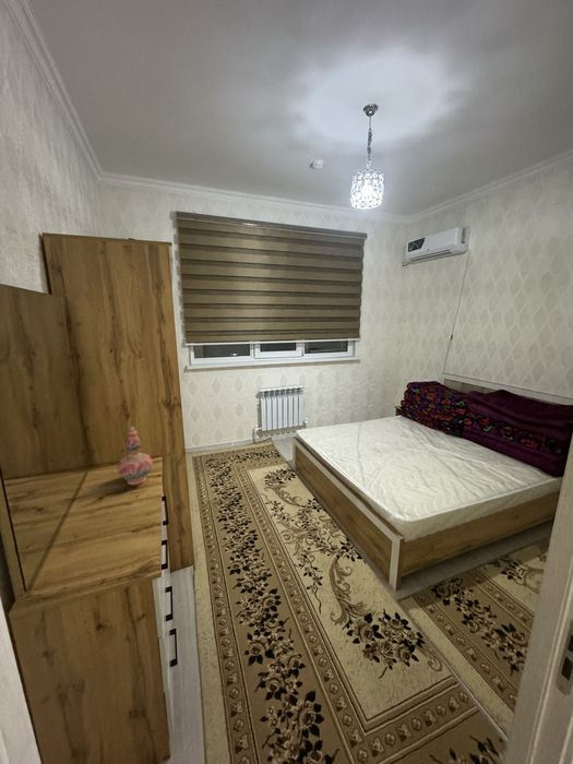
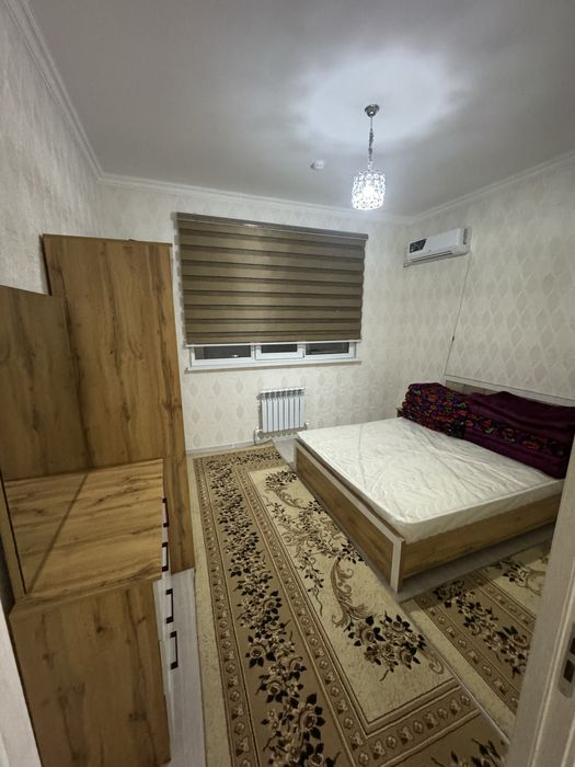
- decorative vase [117,426,154,486]
